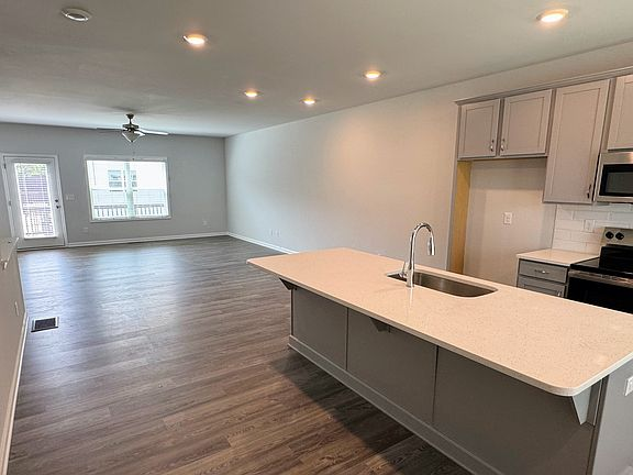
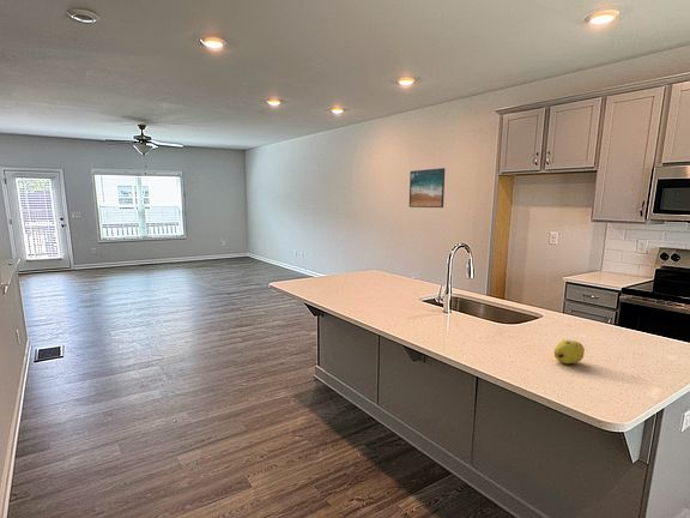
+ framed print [408,167,446,209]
+ fruit [553,338,586,365]
